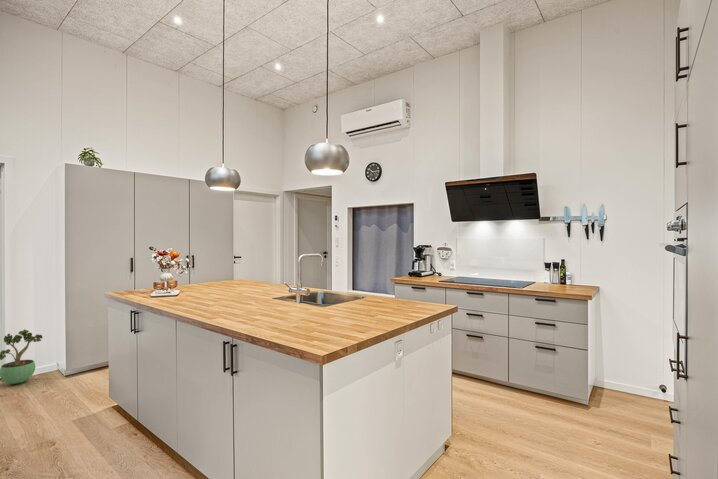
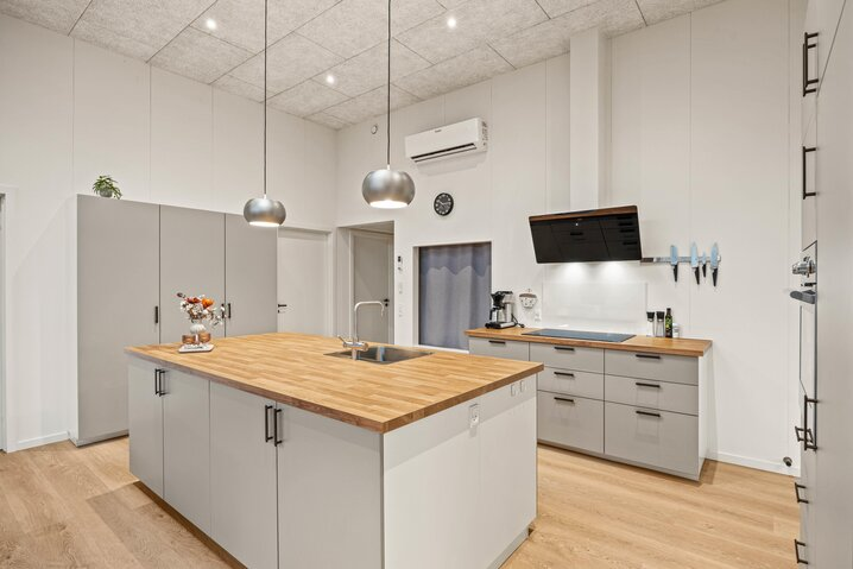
- potted plant [0,329,43,385]
